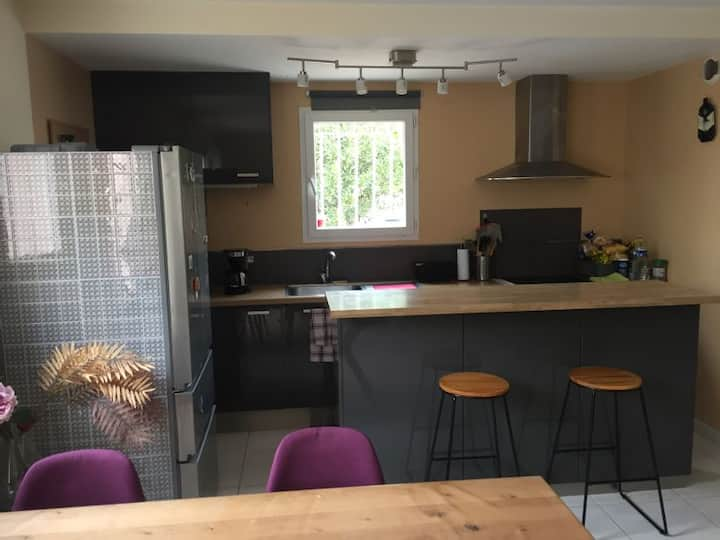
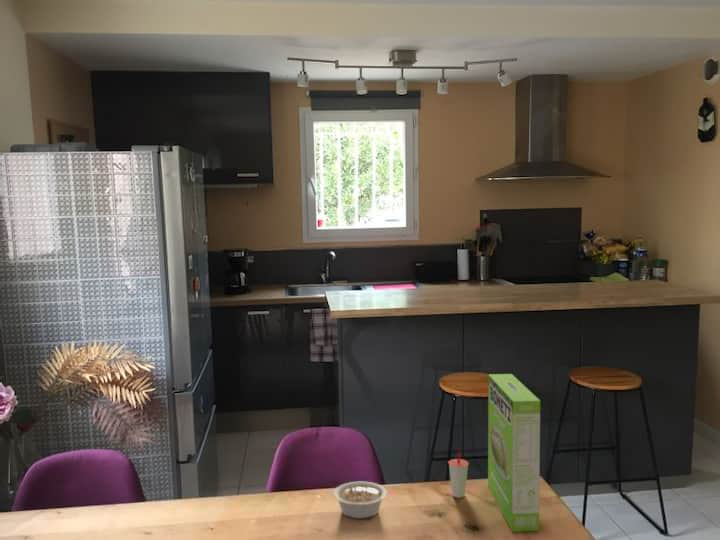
+ legume [332,481,393,519]
+ cup [447,451,470,499]
+ cake mix box [487,373,541,533]
